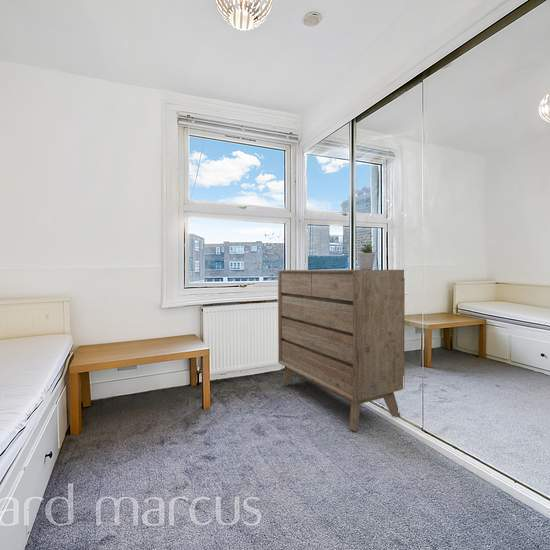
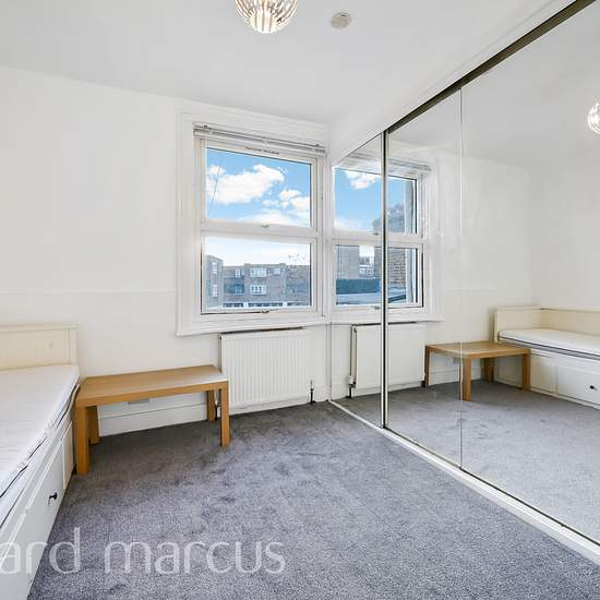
- potted plant [356,242,378,270]
- dresser [277,269,406,432]
